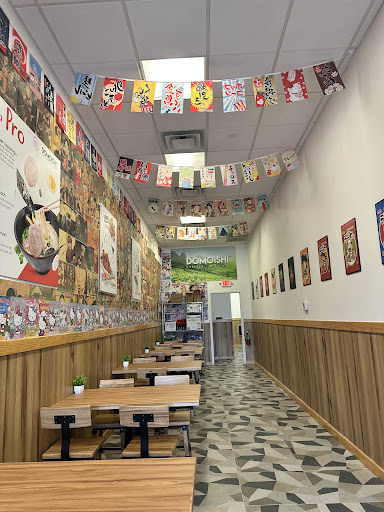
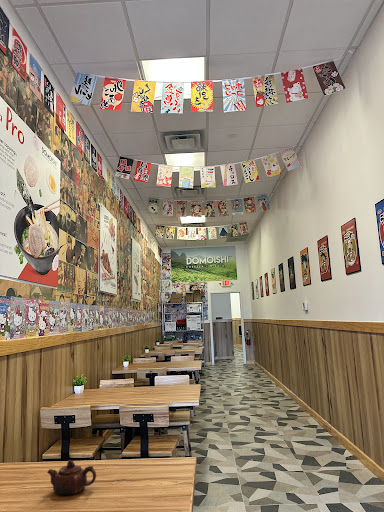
+ teapot [46,459,97,496]
